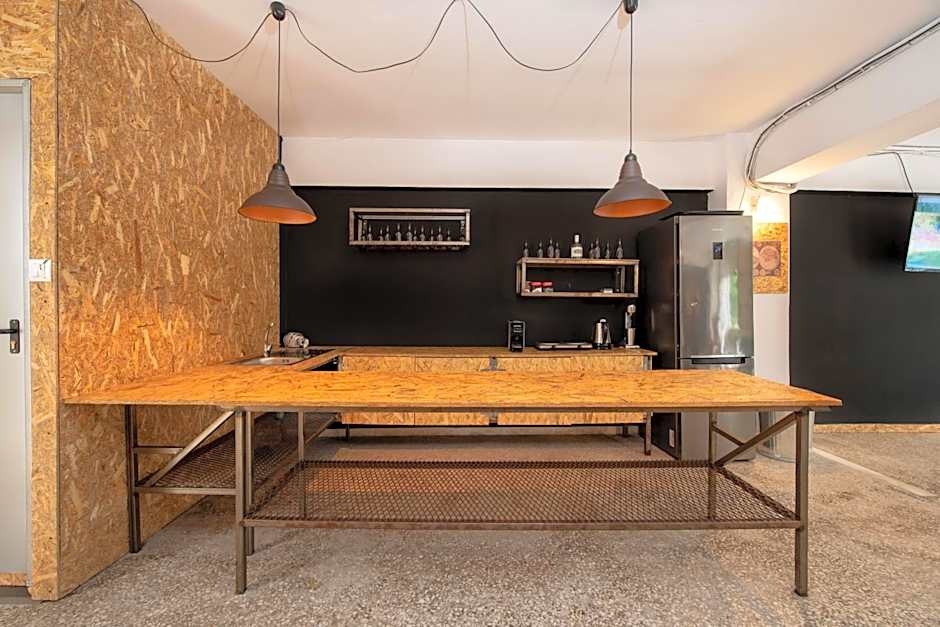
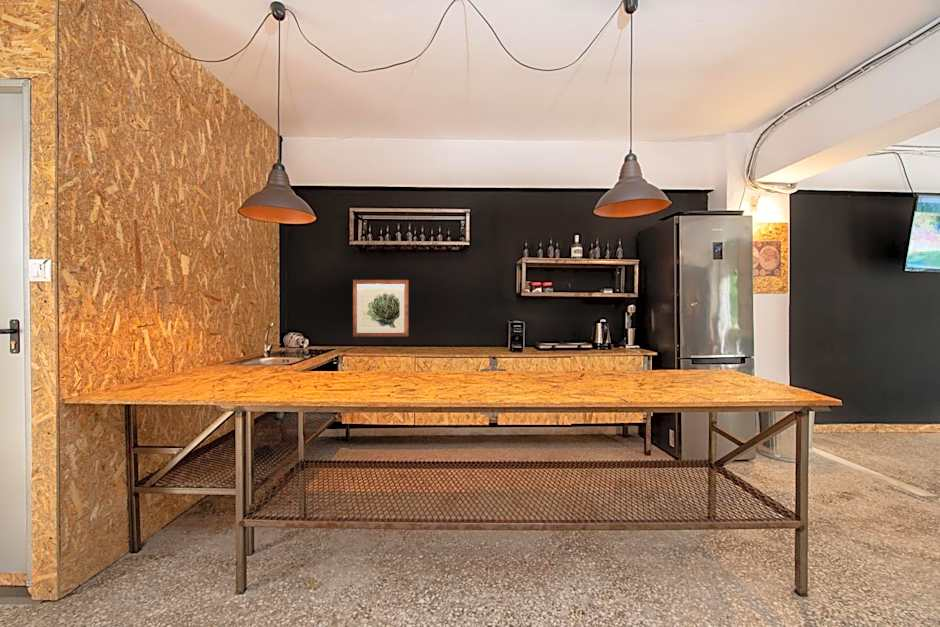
+ wall art [352,279,410,338]
